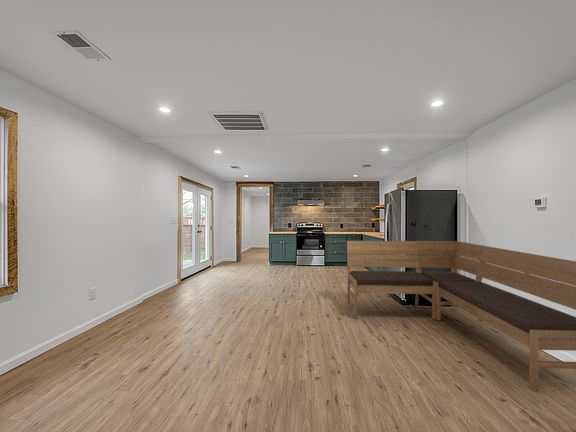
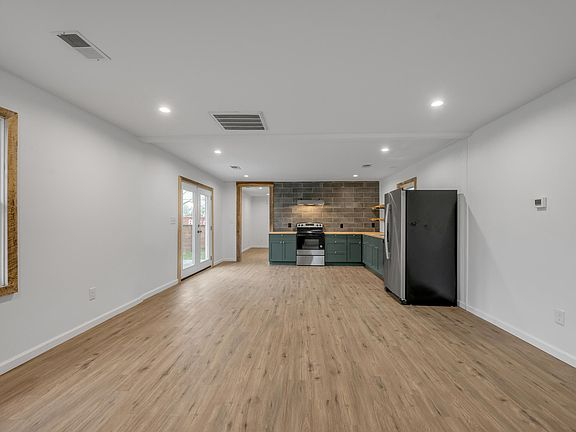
- bench [346,240,576,393]
